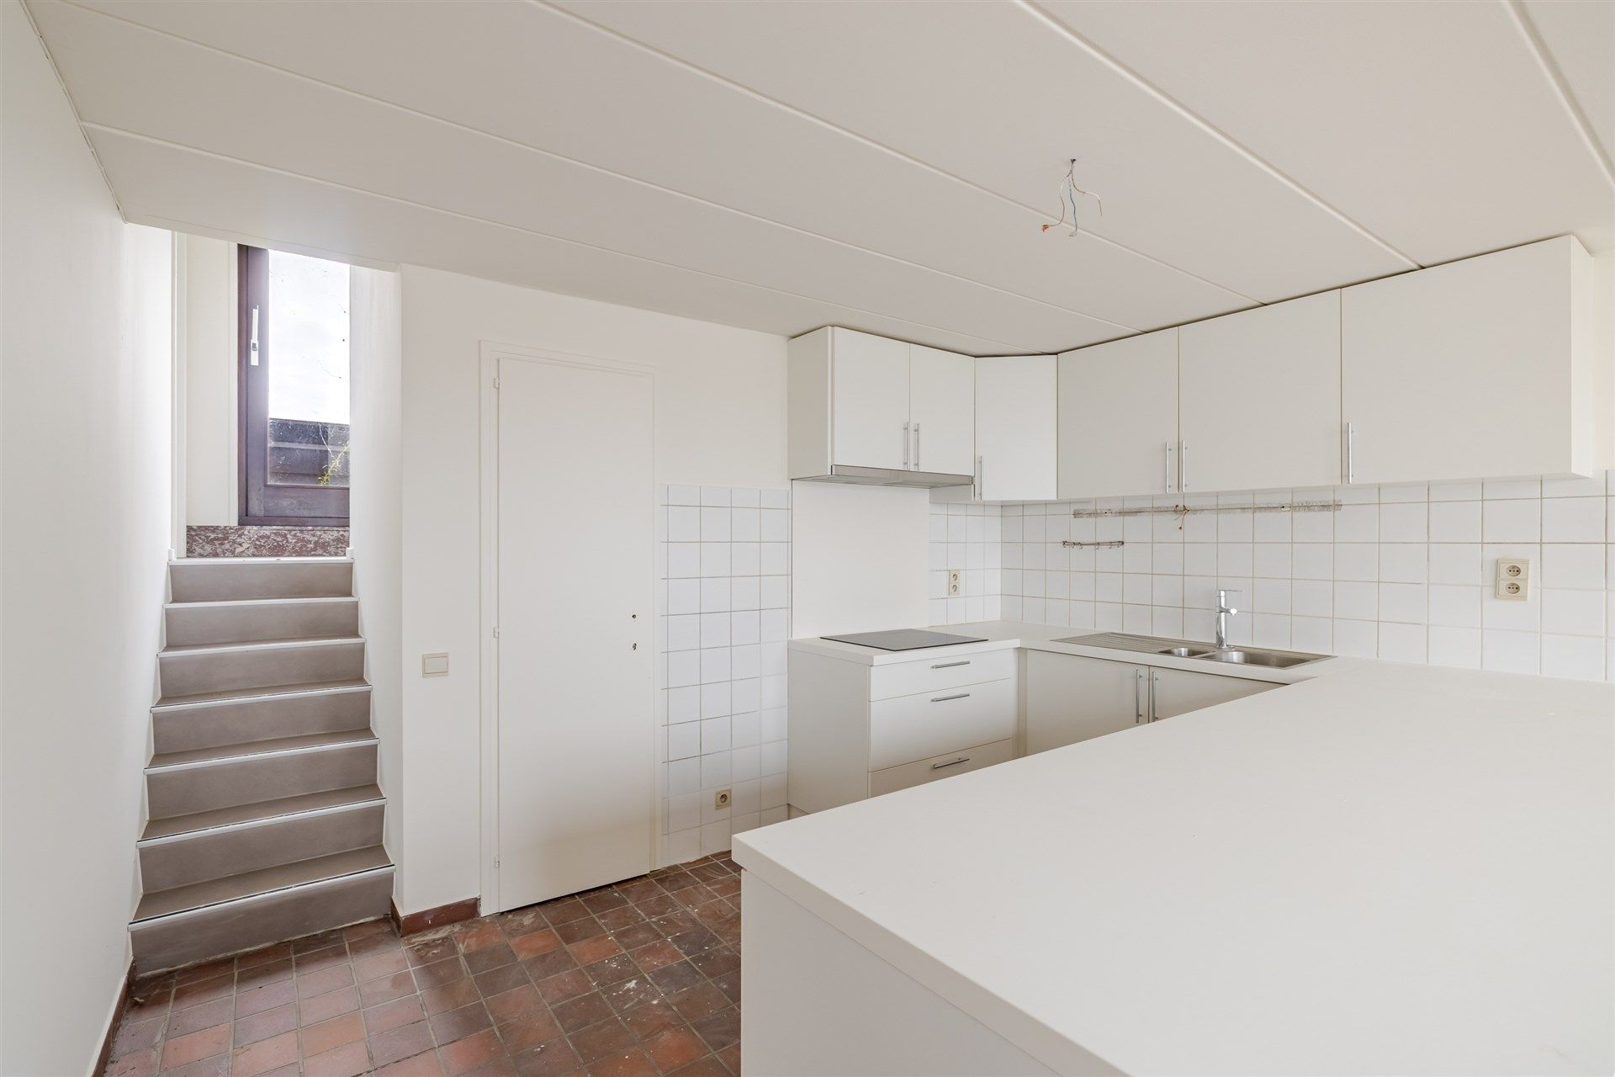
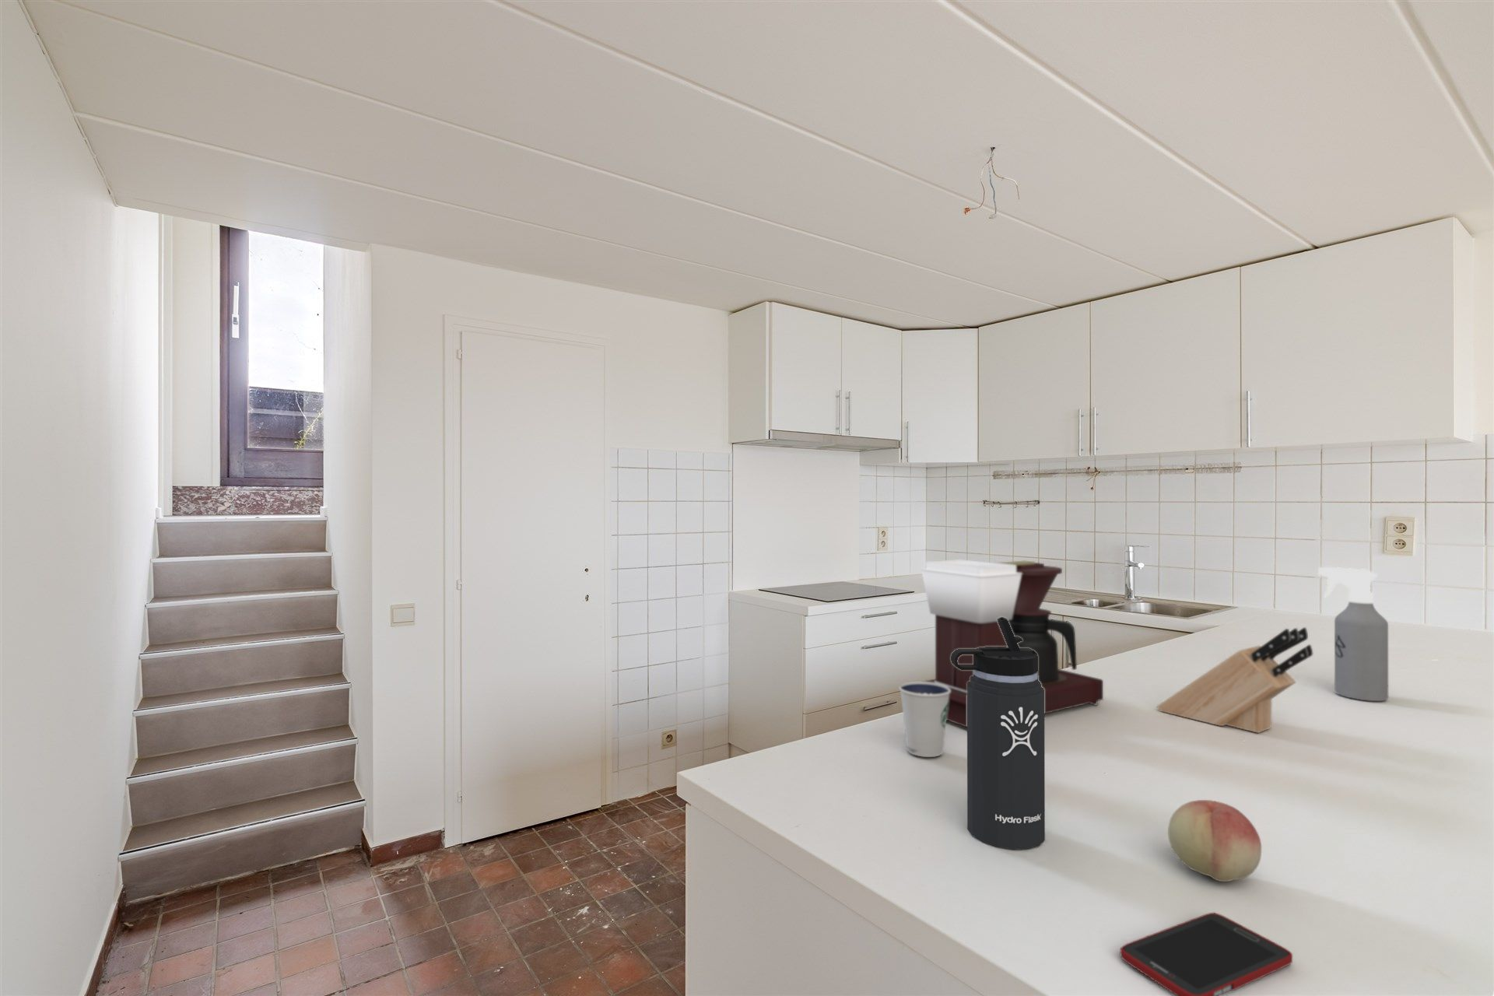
+ dixie cup [898,680,950,758]
+ coffee maker [919,559,1104,728]
+ fruit [1167,799,1262,883]
+ knife block [1156,626,1314,734]
+ thermos bottle [950,616,1046,849]
+ cell phone [1119,912,1293,996]
+ spray bottle [1317,567,1390,701]
